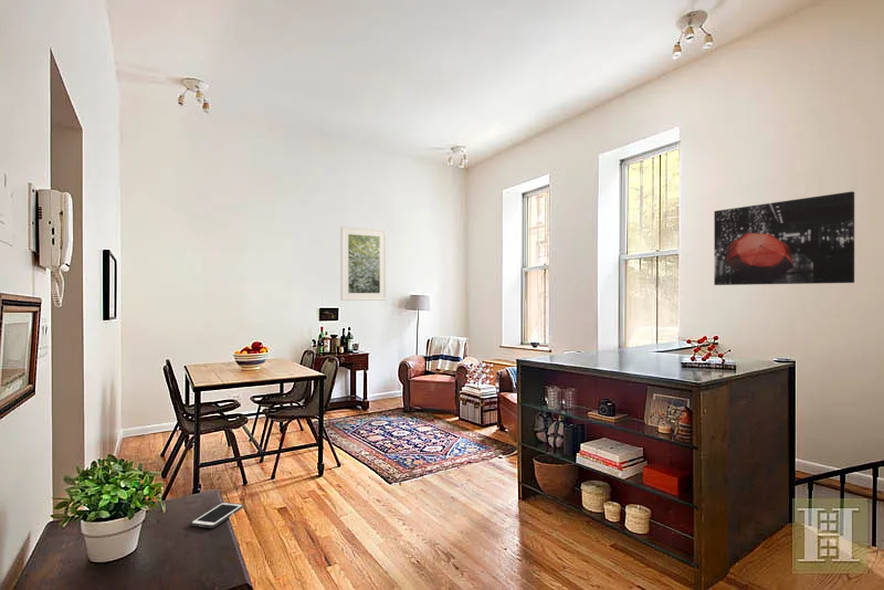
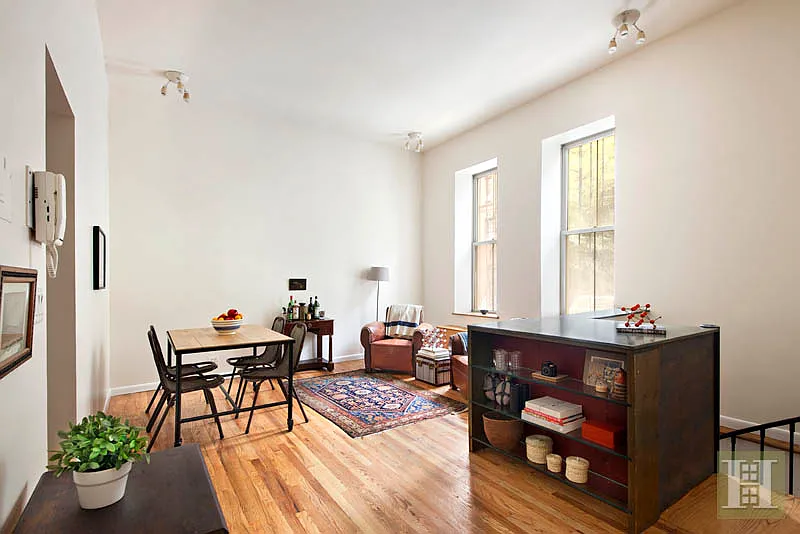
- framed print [340,225,388,302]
- wall art [713,190,855,286]
- cell phone [190,502,244,529]
